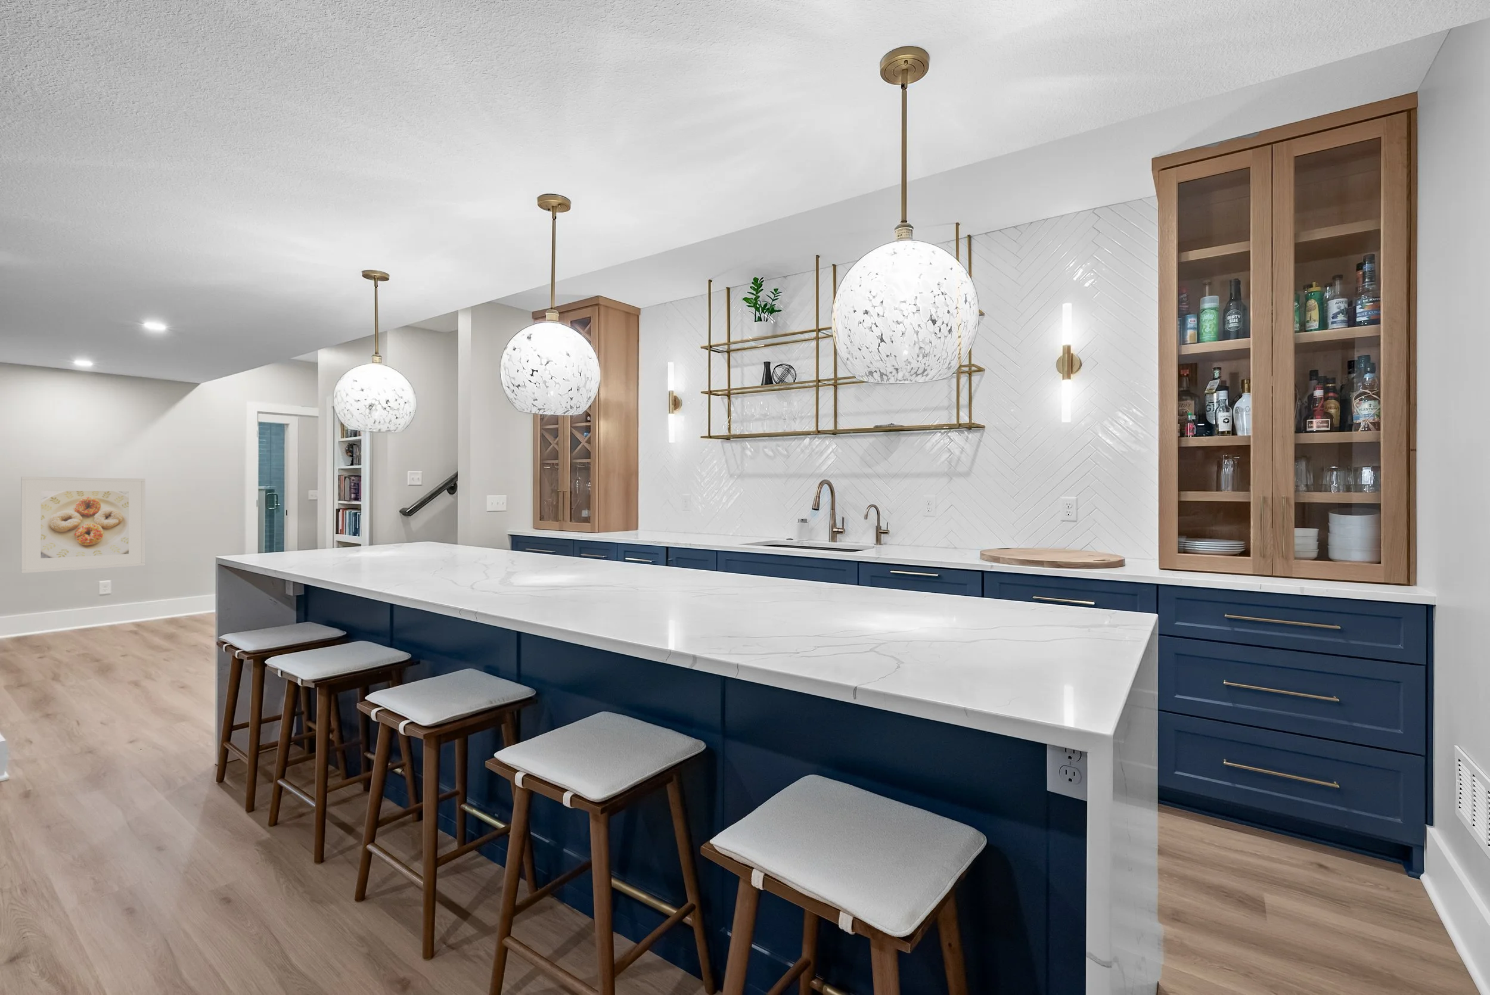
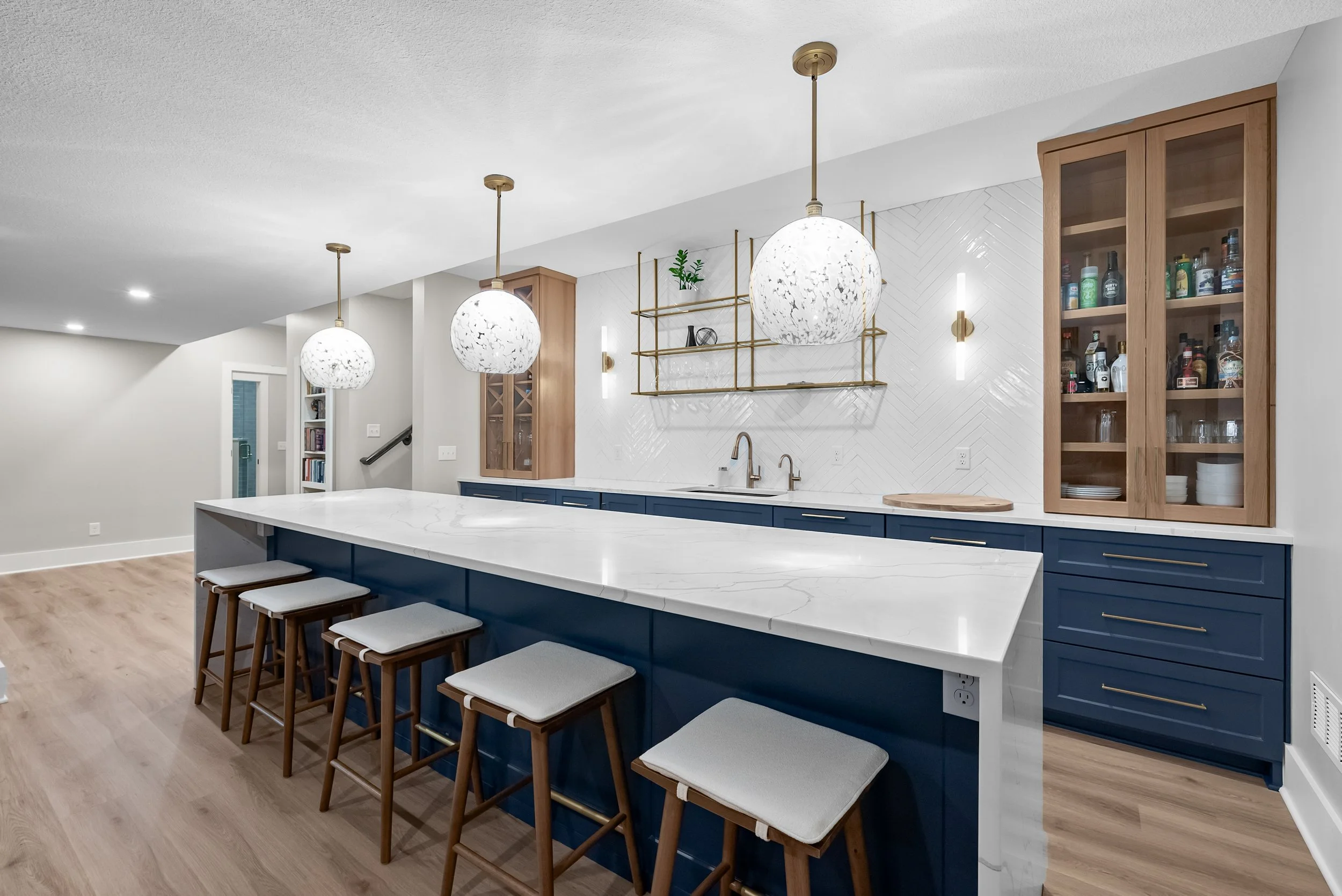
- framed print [20,476,147,574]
